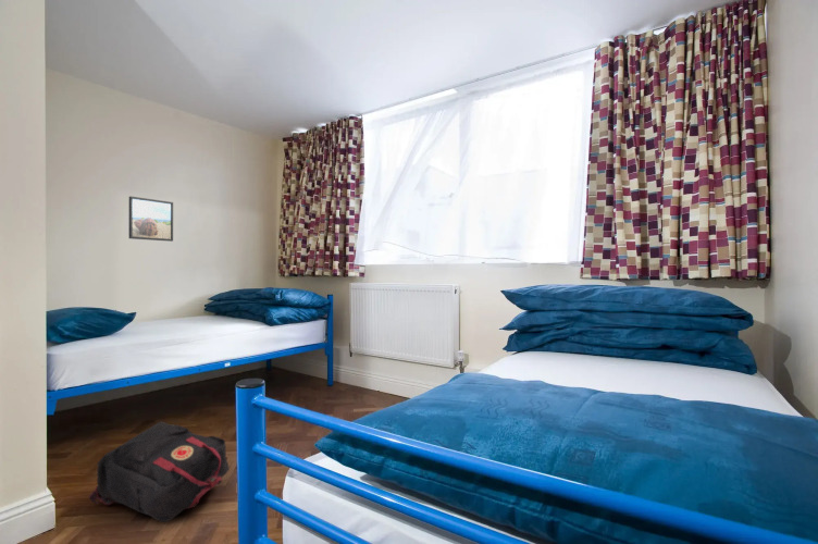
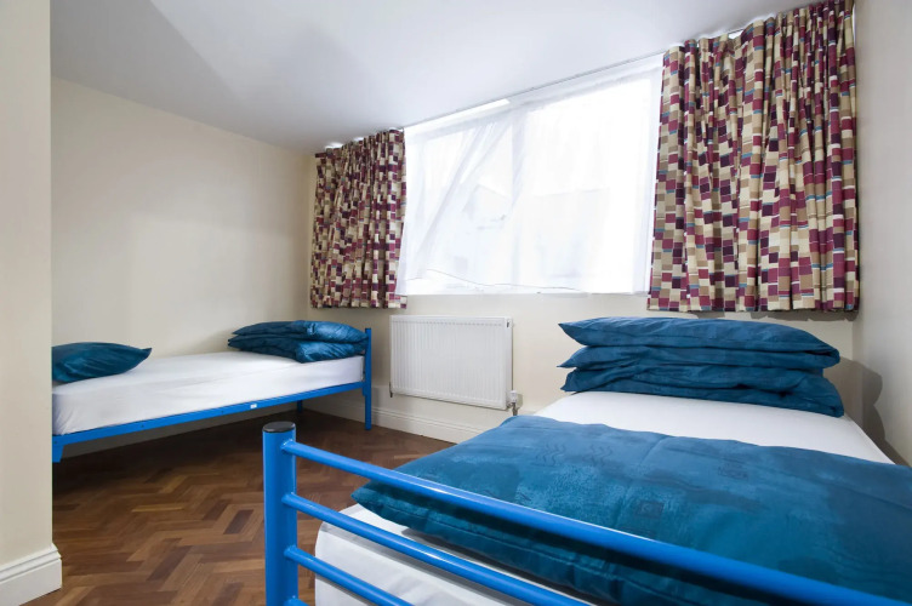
- backpack [88,421,231,523]
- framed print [127,196,174,243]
